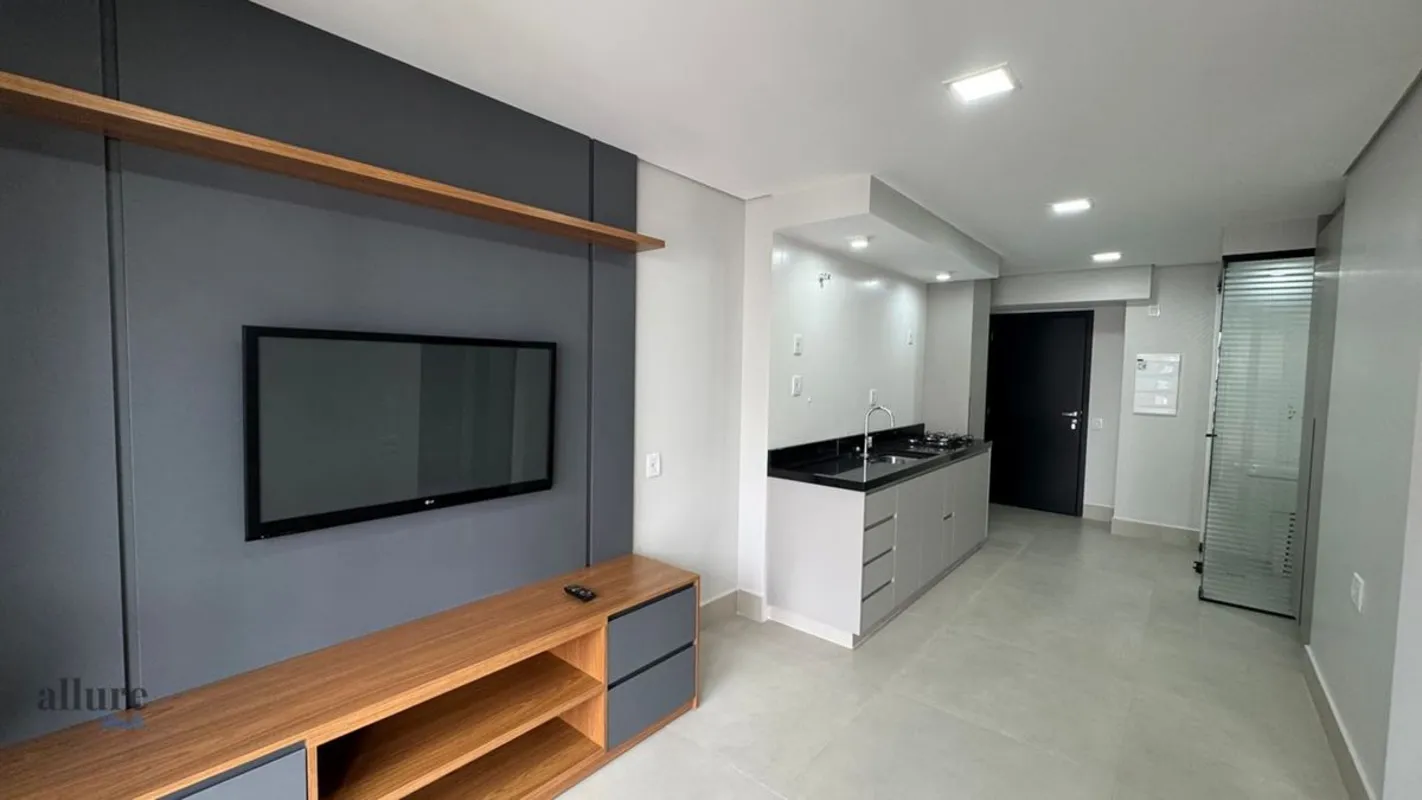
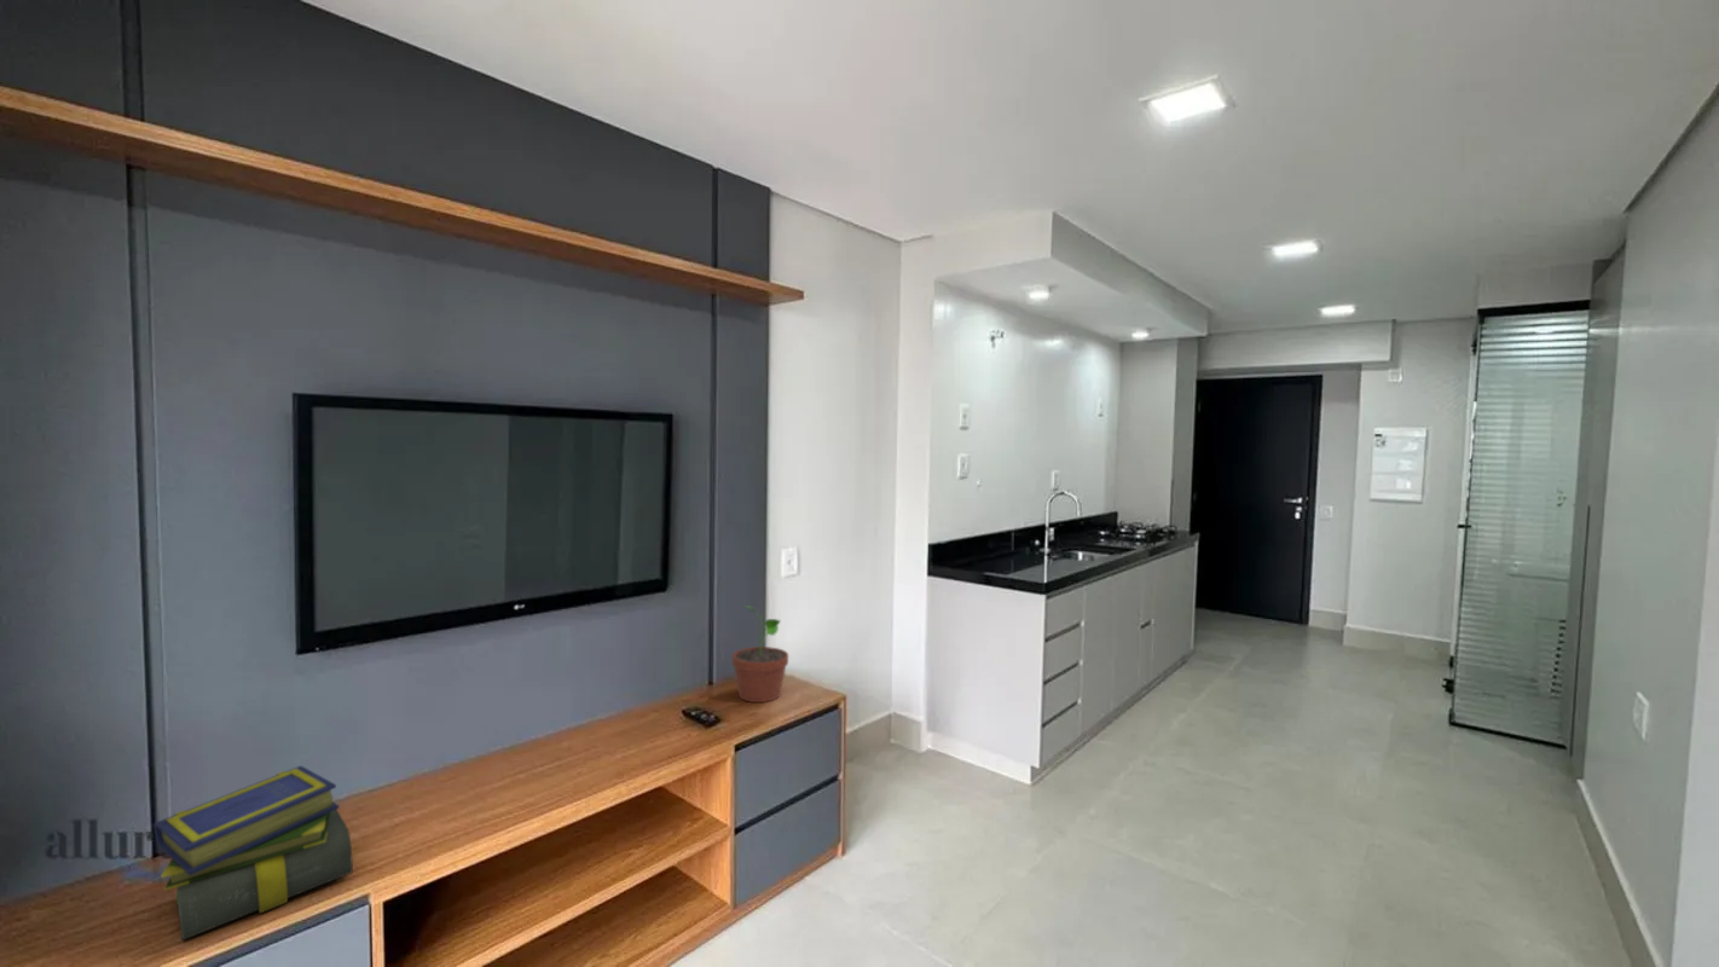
+ potted plant [731,604,789,703]
+ stack of books [154,765,354,942]
